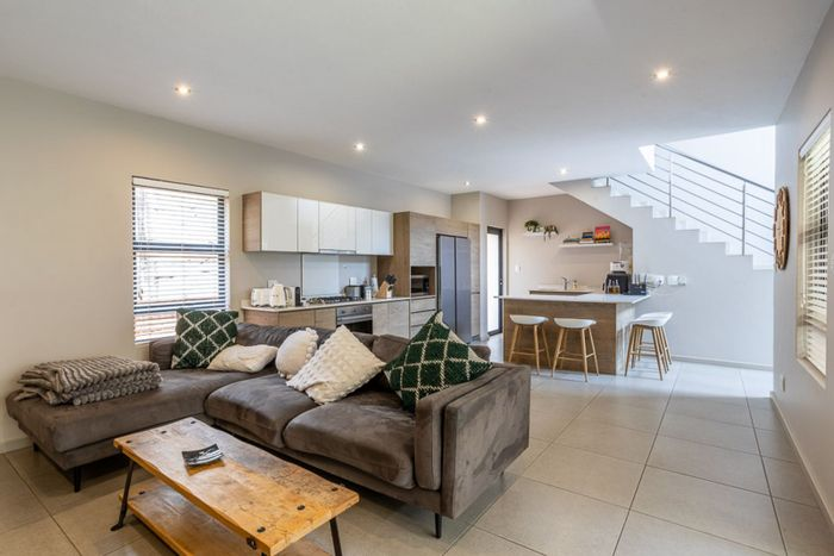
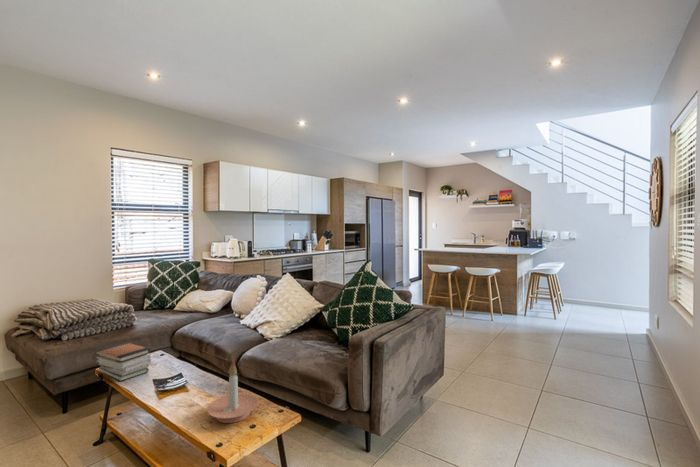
+ candle holder [206,360,260,424]
+ book stack [93,341,152,382]
